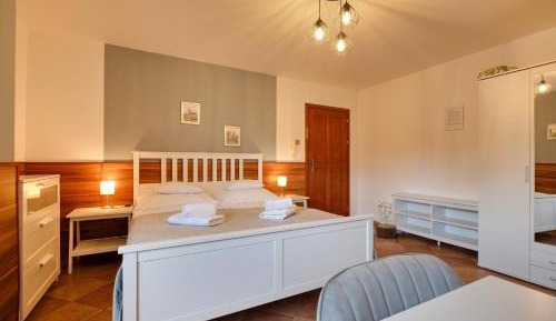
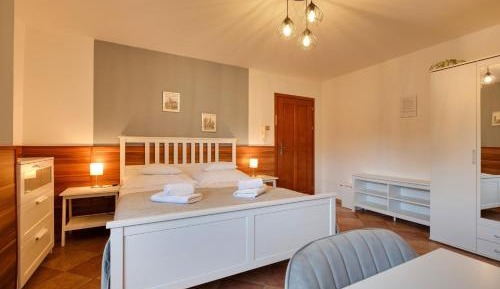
- decorative plant [375,200,398,240]
